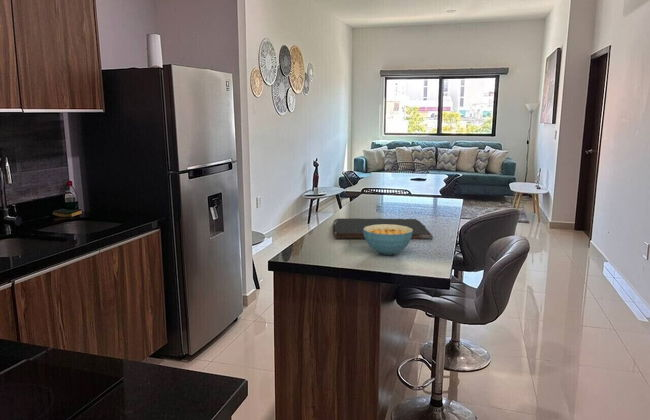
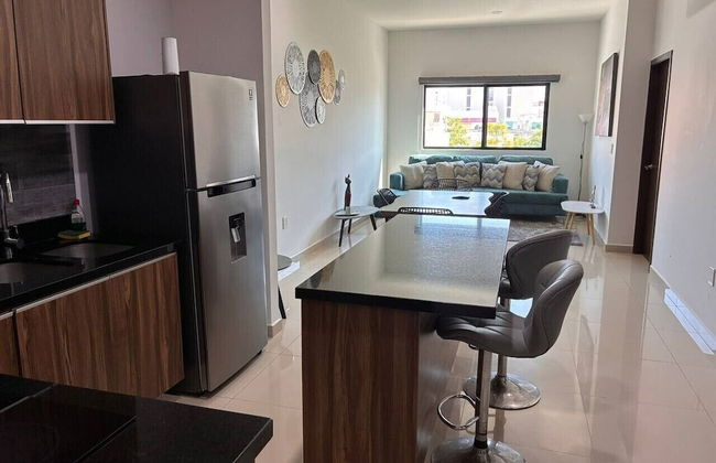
- cereal bowl [363,224,413,256]
- cutting board [332,217,434,240]
